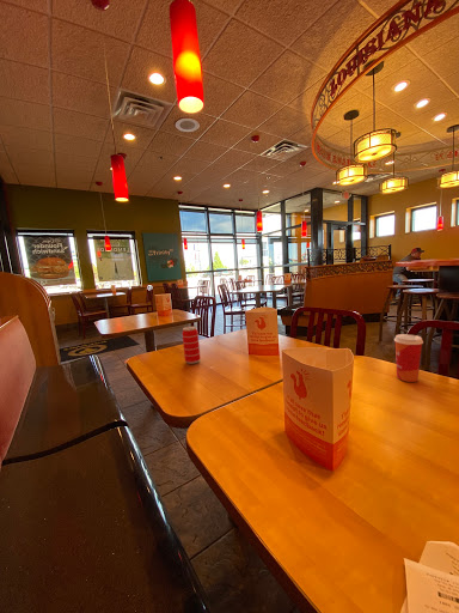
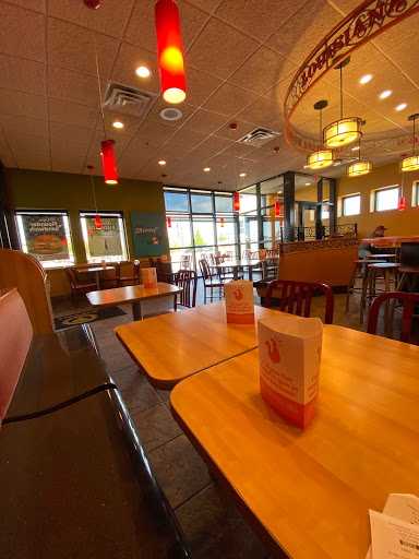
- paper cup [393,333,424,383]
- beverage can [180,326,201,365]
